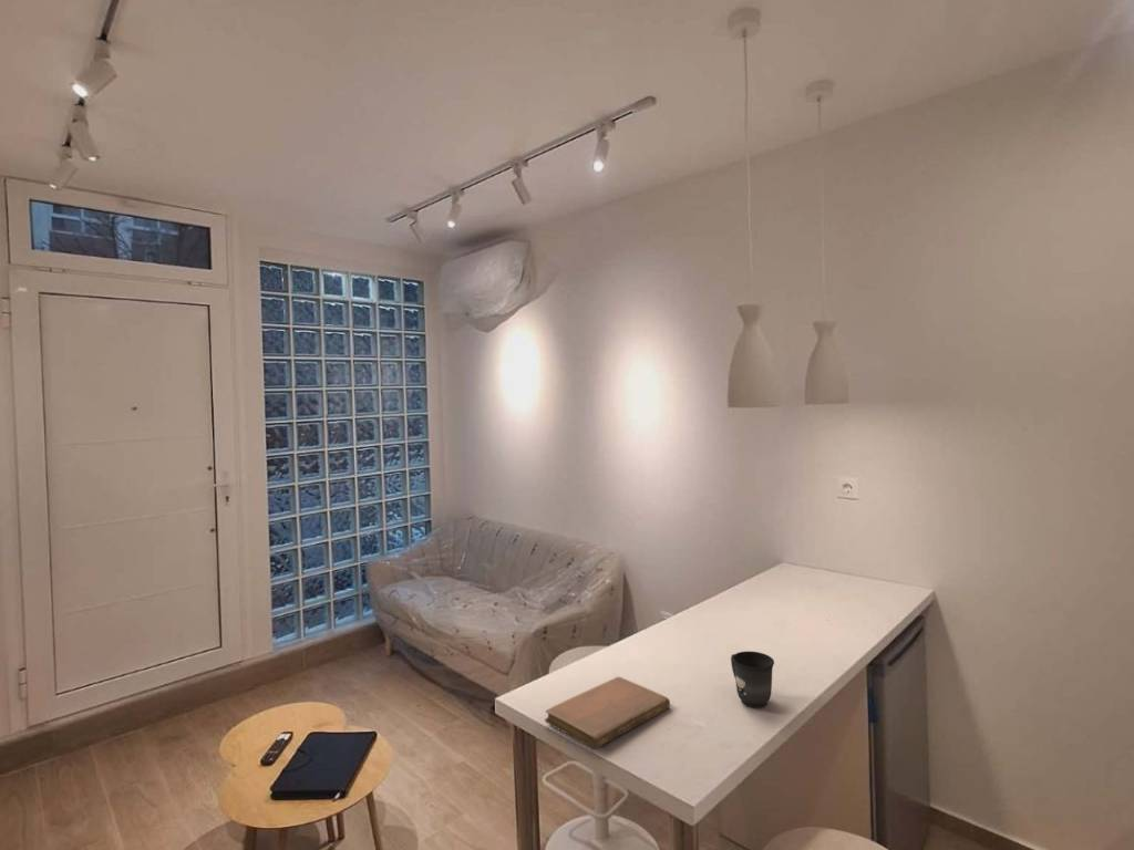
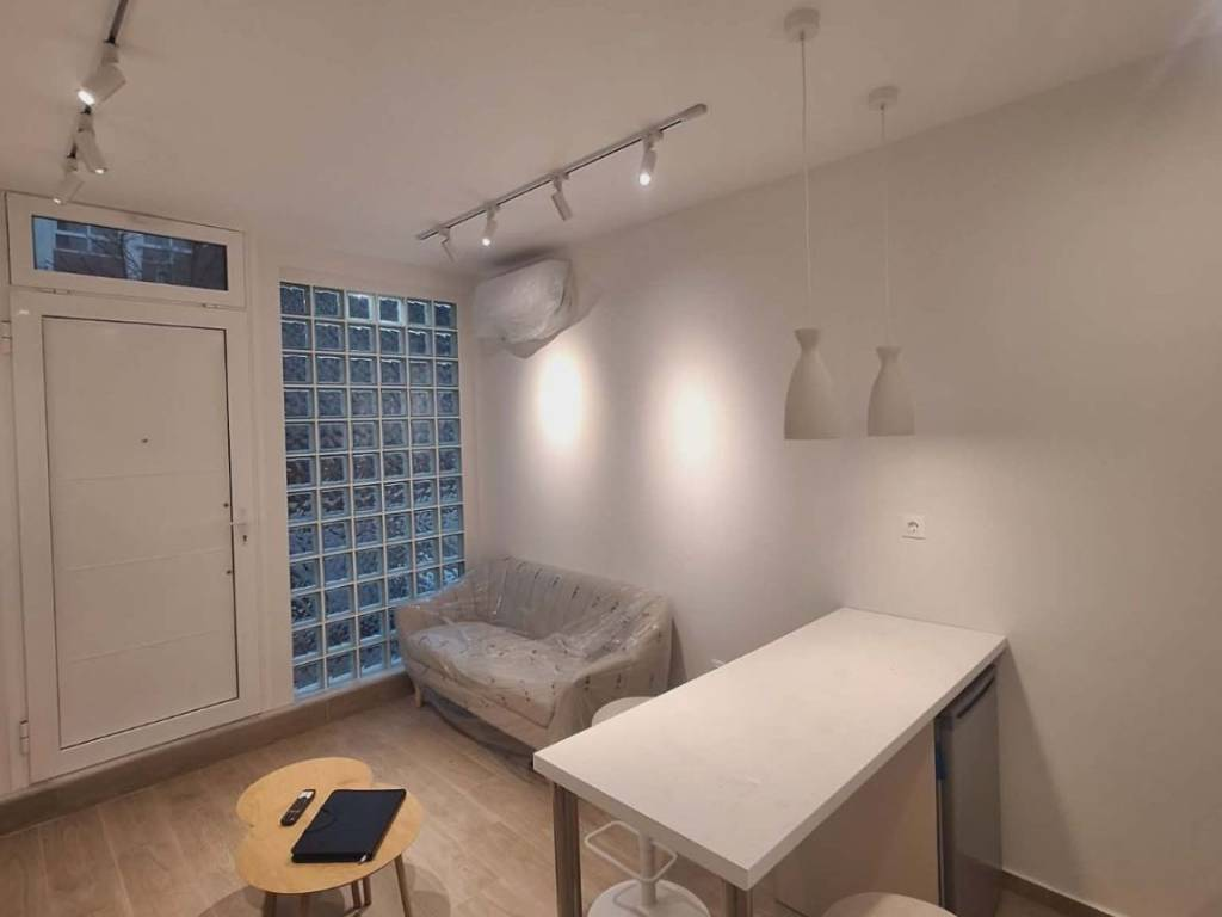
- notebook [544,676,671,750]
- mug [730,651,775,708]
